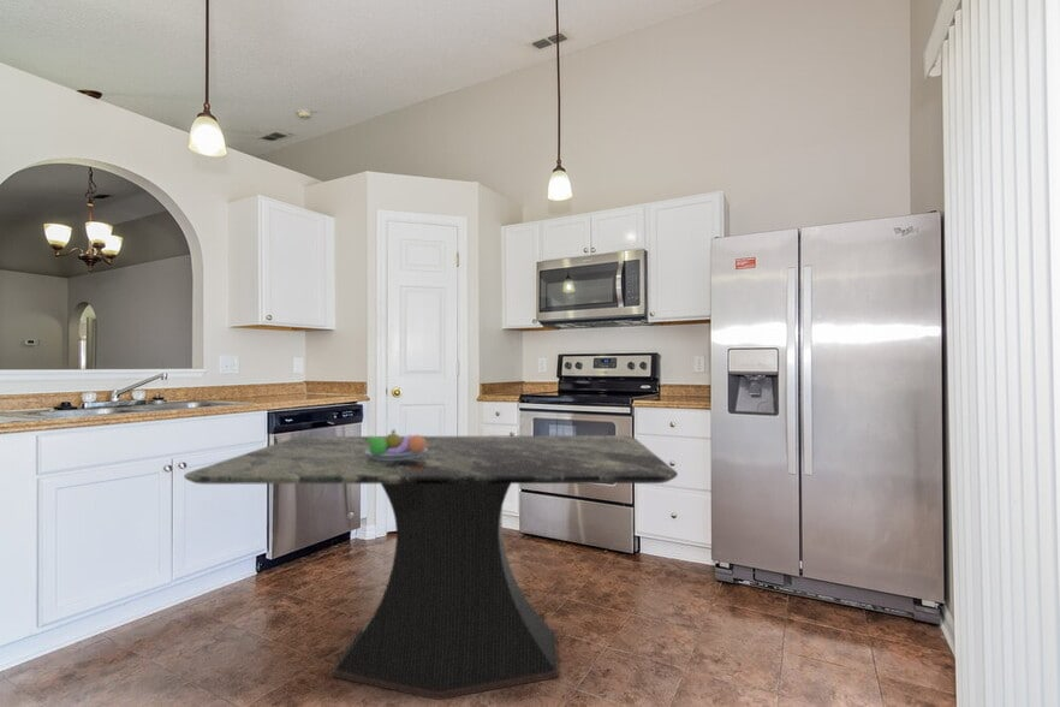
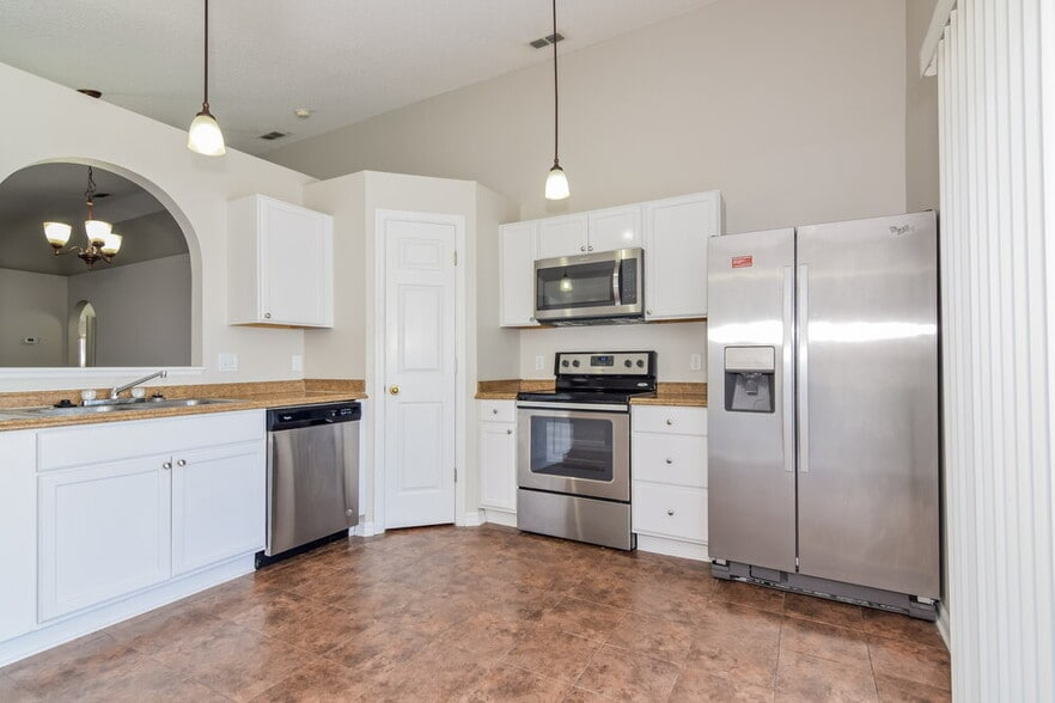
- dining table [183,434,679,701]
- fruit bowl [363,428,428,461]
